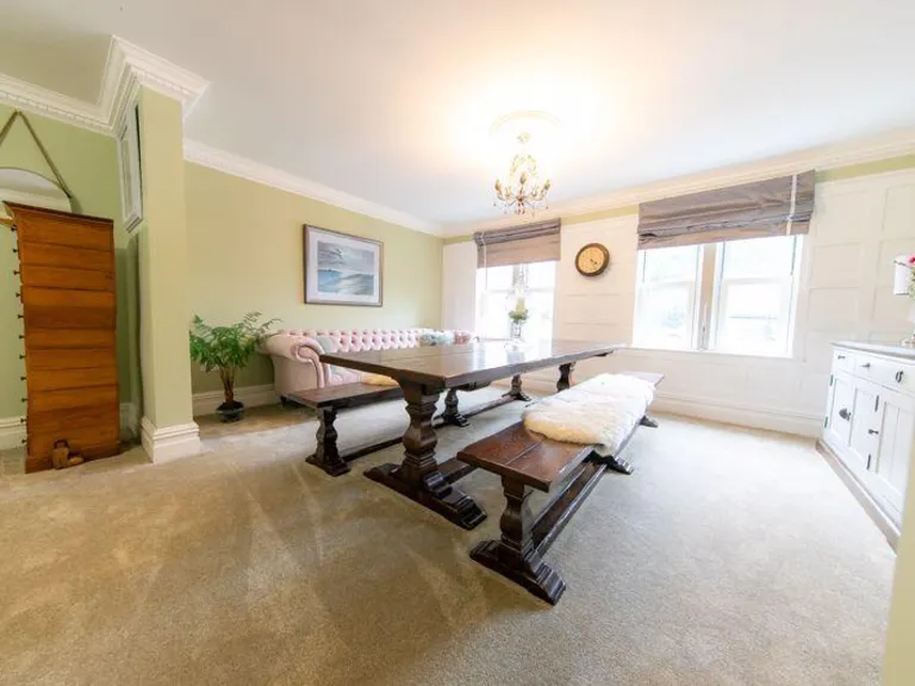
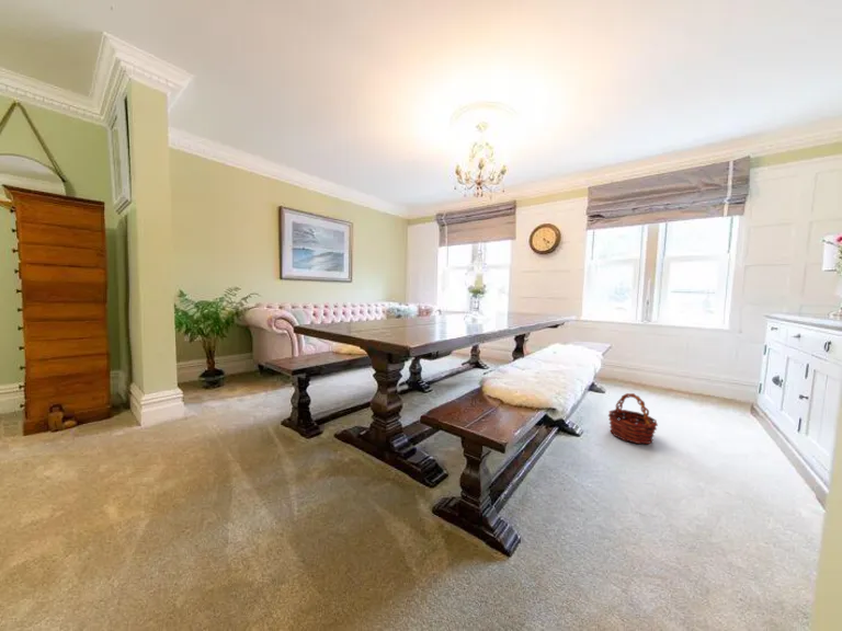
+ basket [607,392,659,445]
